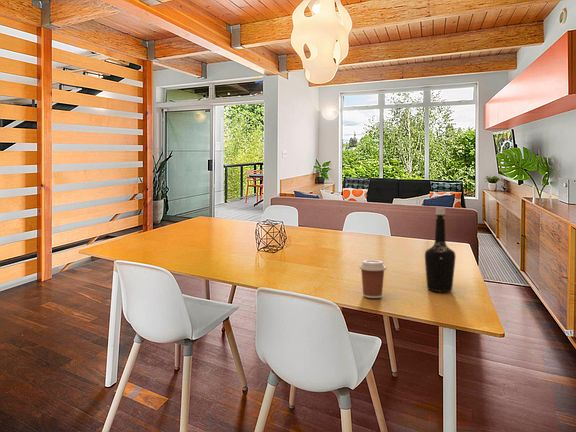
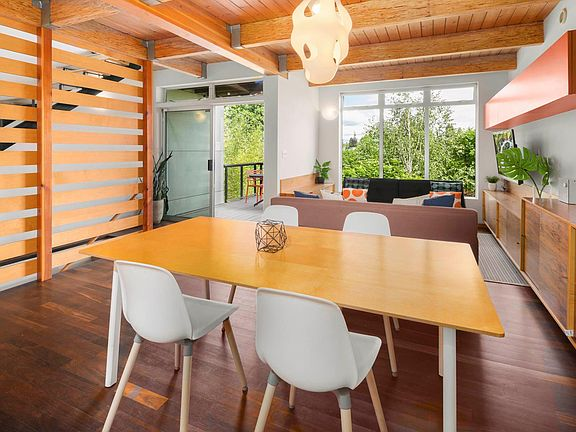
- bottle [424,206,457,293]
- coffee cup [358,259,387,299]
